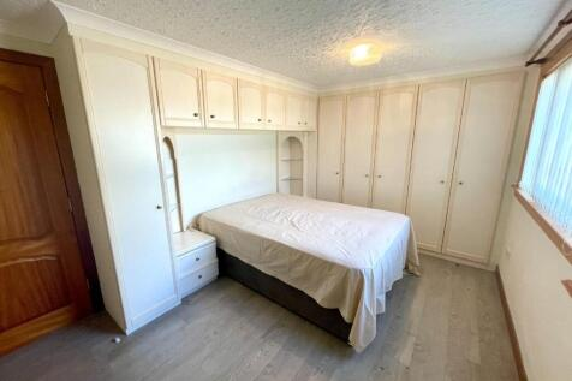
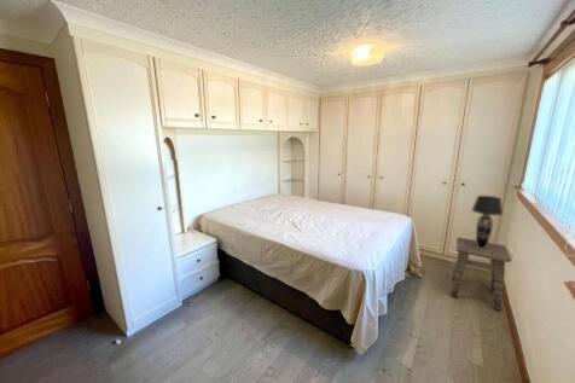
+ table lamp [471,195,504,249]
+ side table [449,237,512,312]
